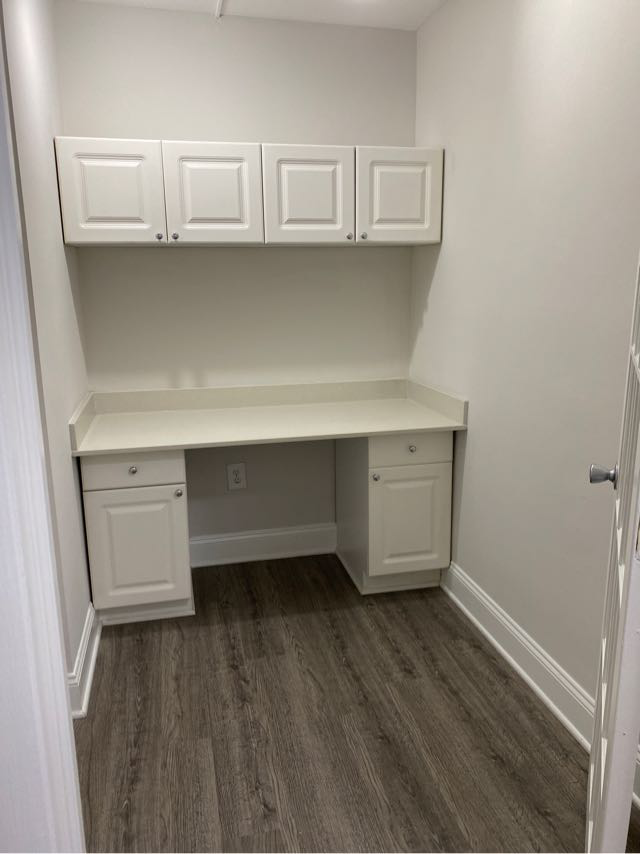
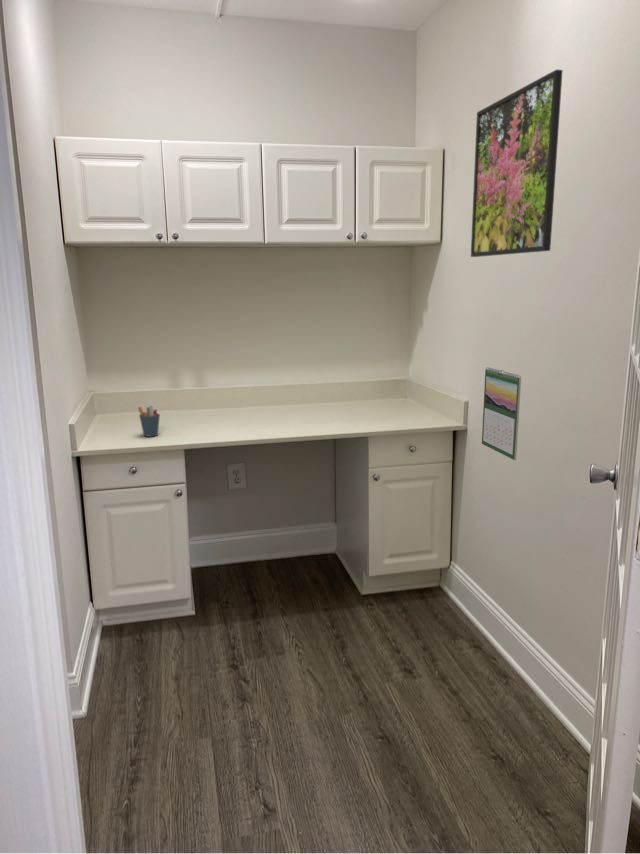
+ calendar [481,366,522,461]
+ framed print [470,68,563,258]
+ pen holder [137,405,161,438]
